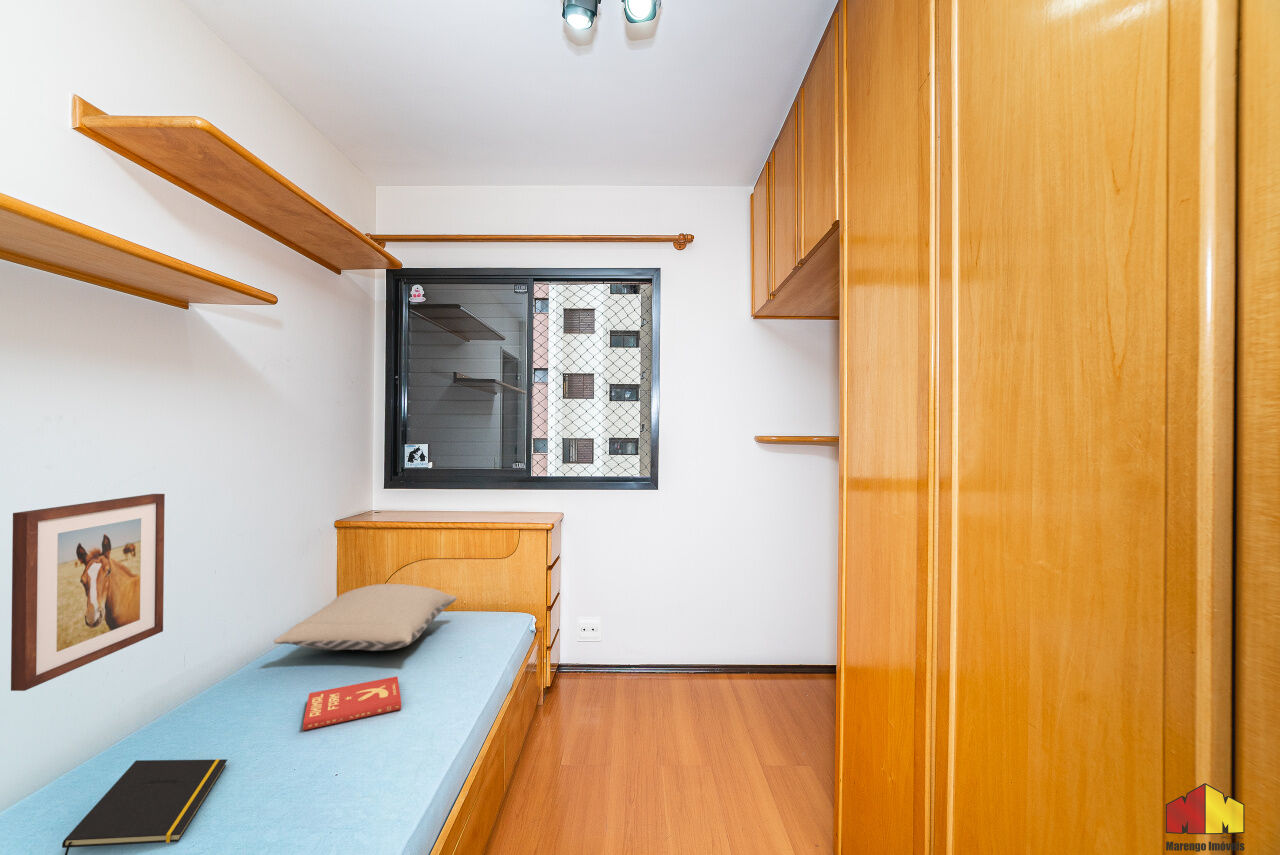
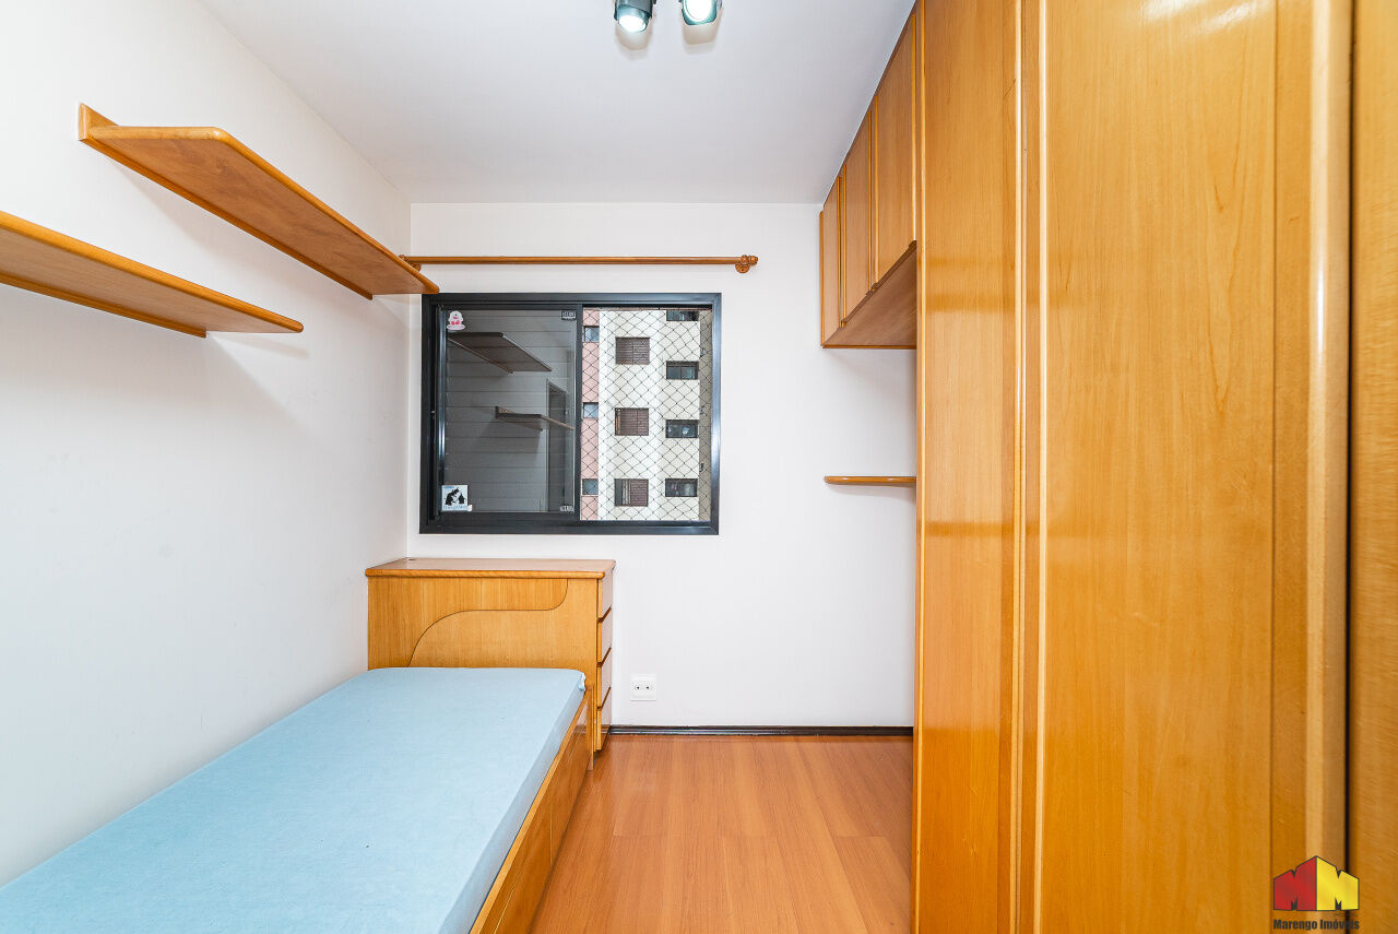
- notepad [61,758,228,855]
- wall art [10,493,166,692]
- book [302,675,402,731]
- pillow [273,583,458,652]
